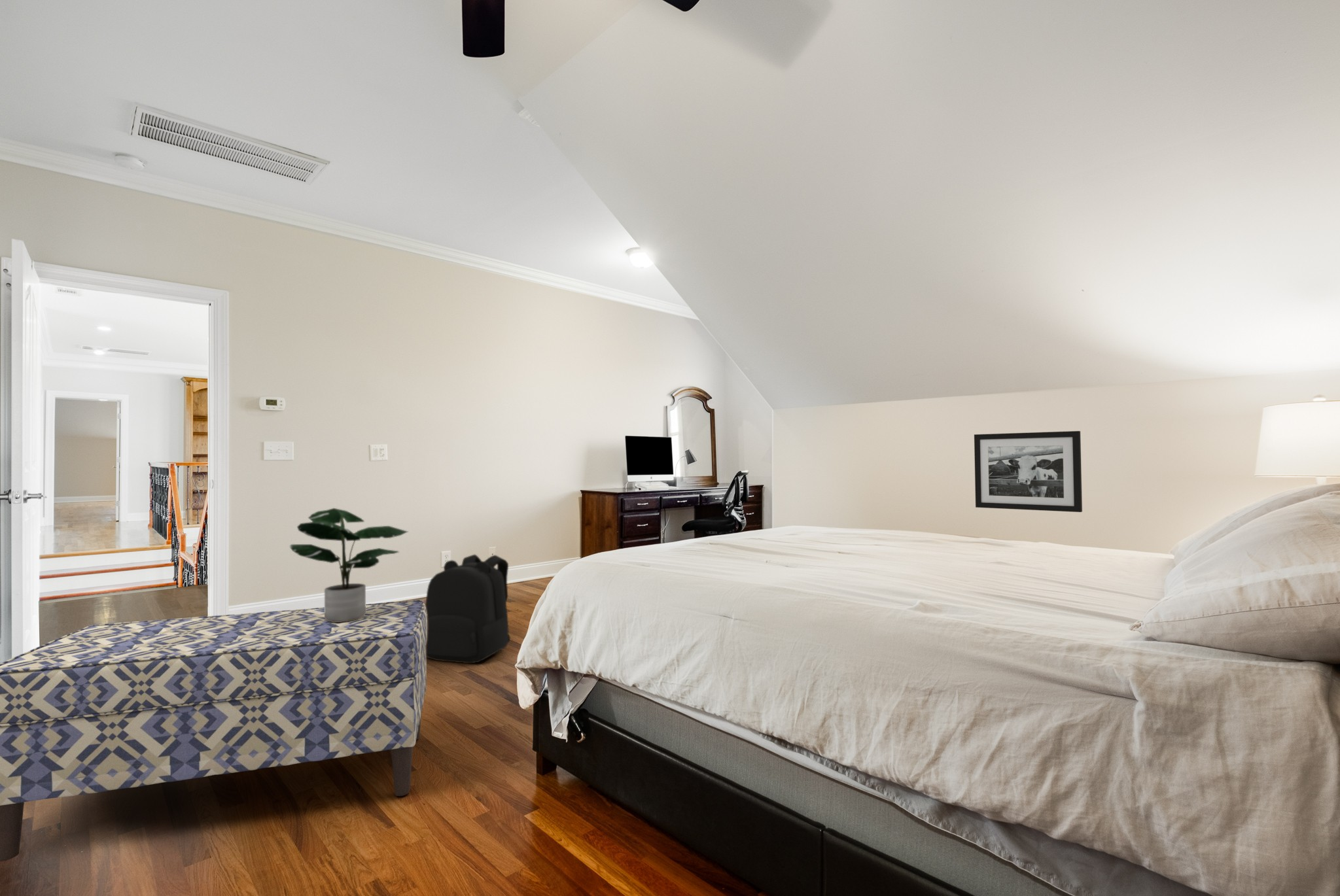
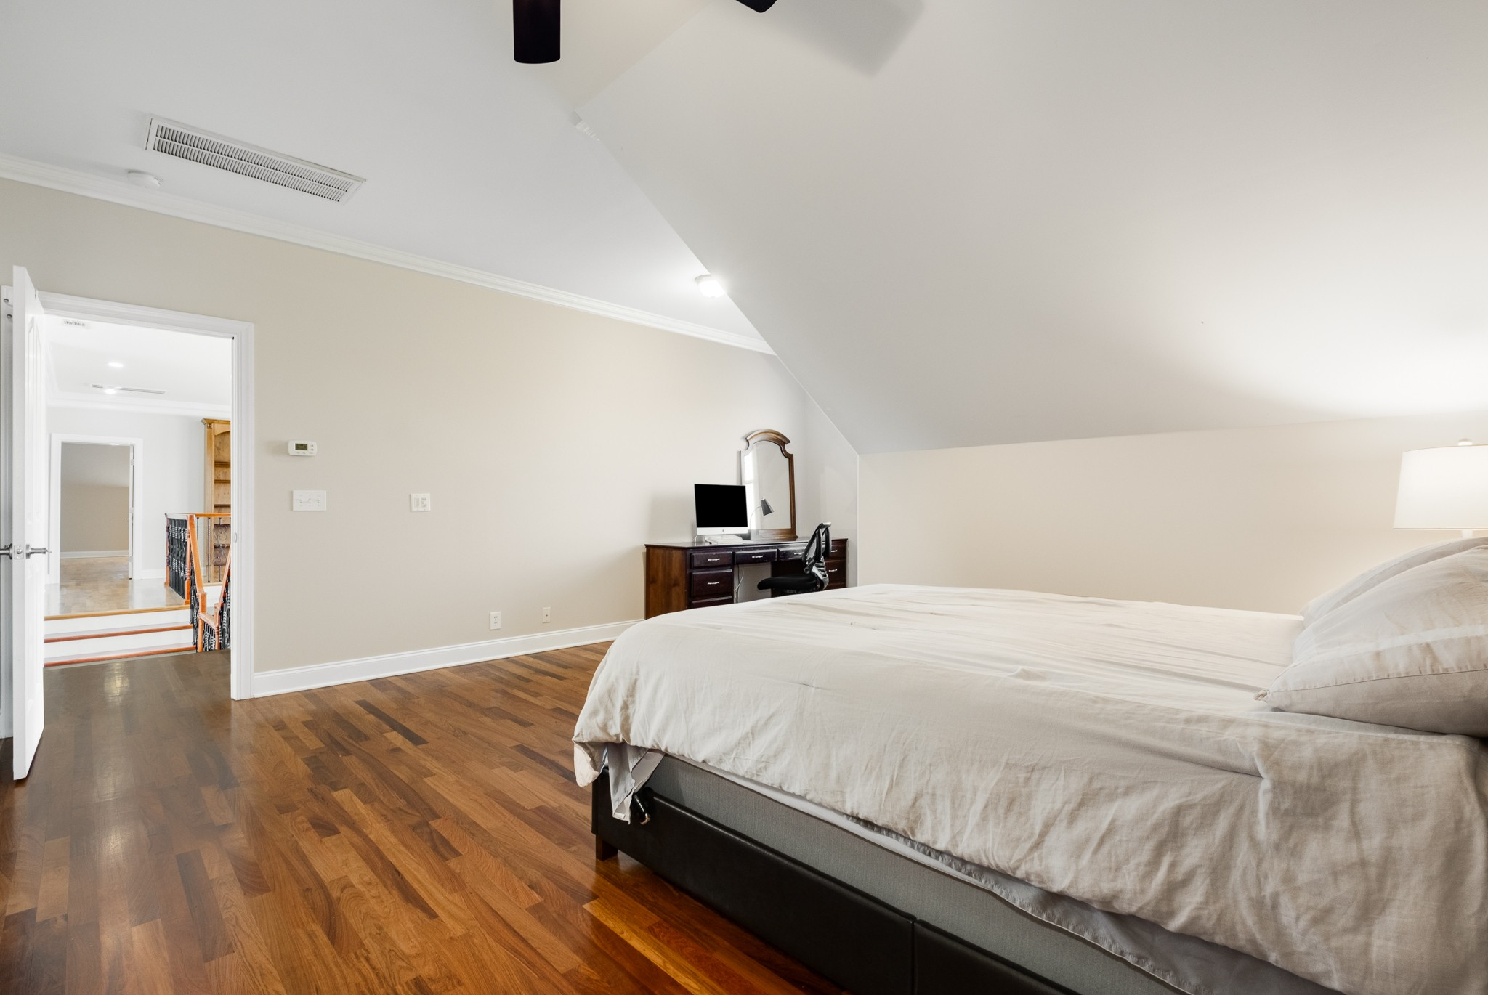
- potted plant [289,508,408,622]
- picture frame [974,430,1083,513]
- bench [0,599,427,862]
- backpack [425,554,511,664]
